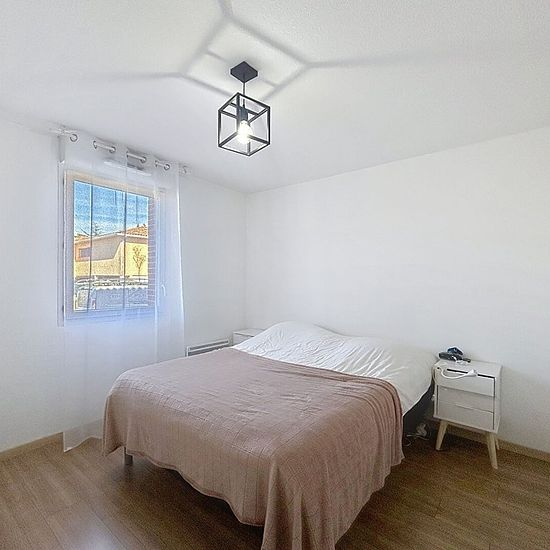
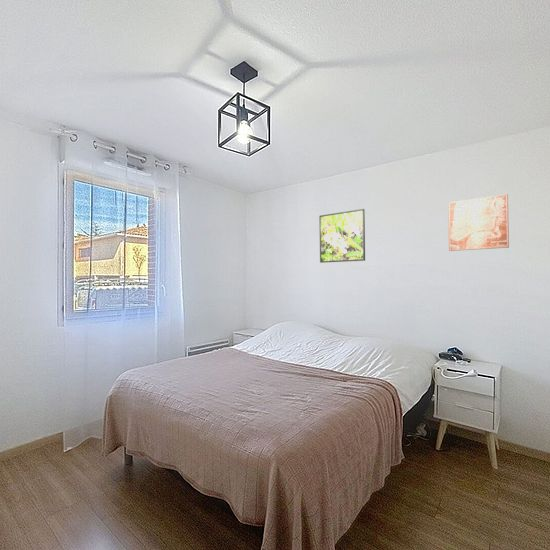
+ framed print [318,208,366,264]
+ wall art [447,193,510,252]
